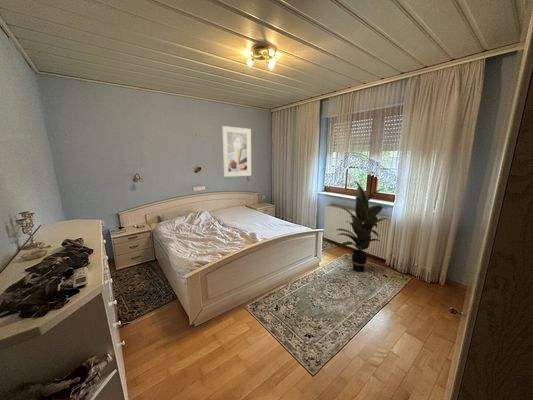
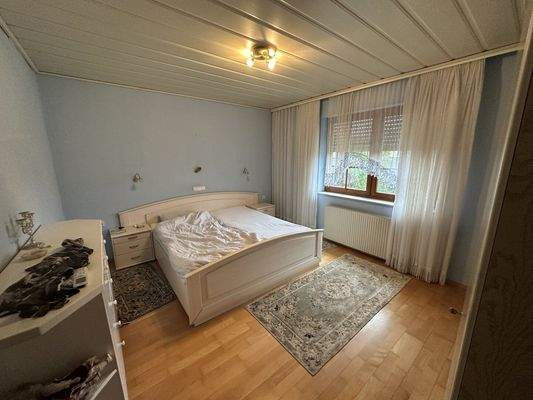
- indoor plant [331,180,395,273]
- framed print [221,125,252,178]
